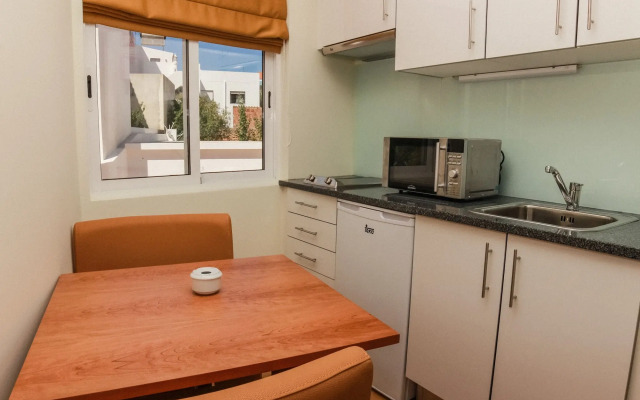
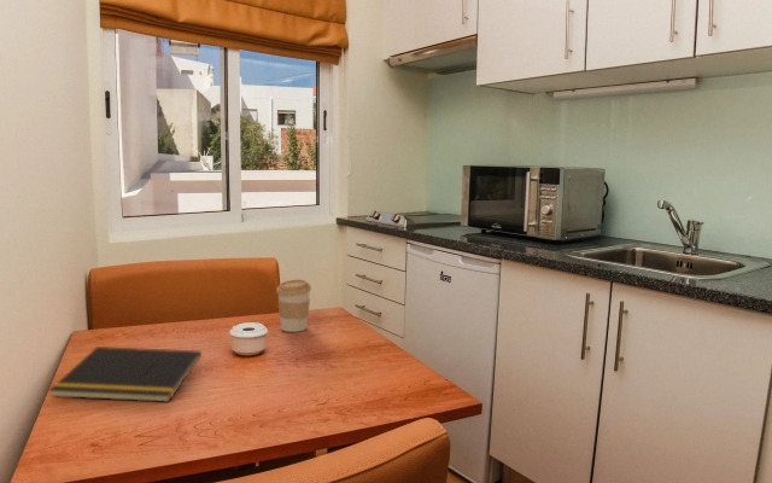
+ coffee cup [275,278,312,333]
+ notepad [48,345,203,403]
